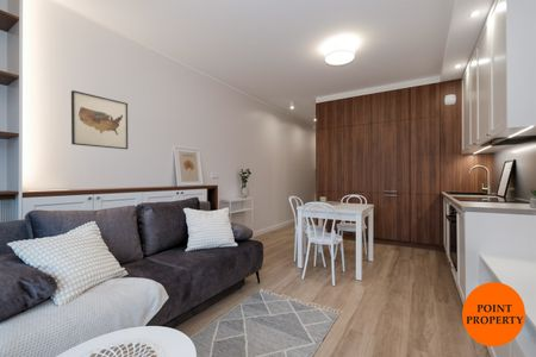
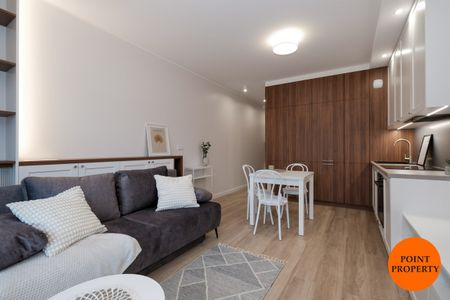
- wall art [70,89,129,150]
